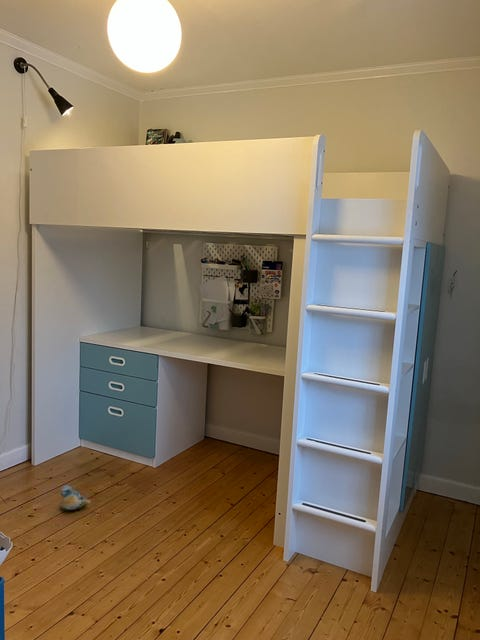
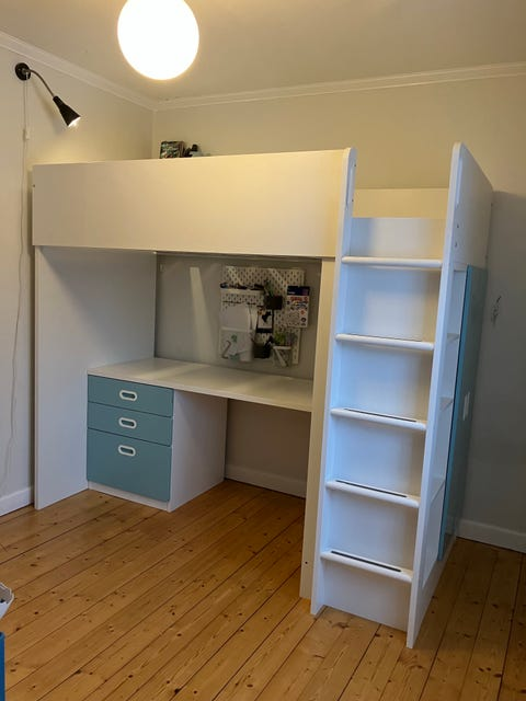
- plush toy [60,484,91,511]
